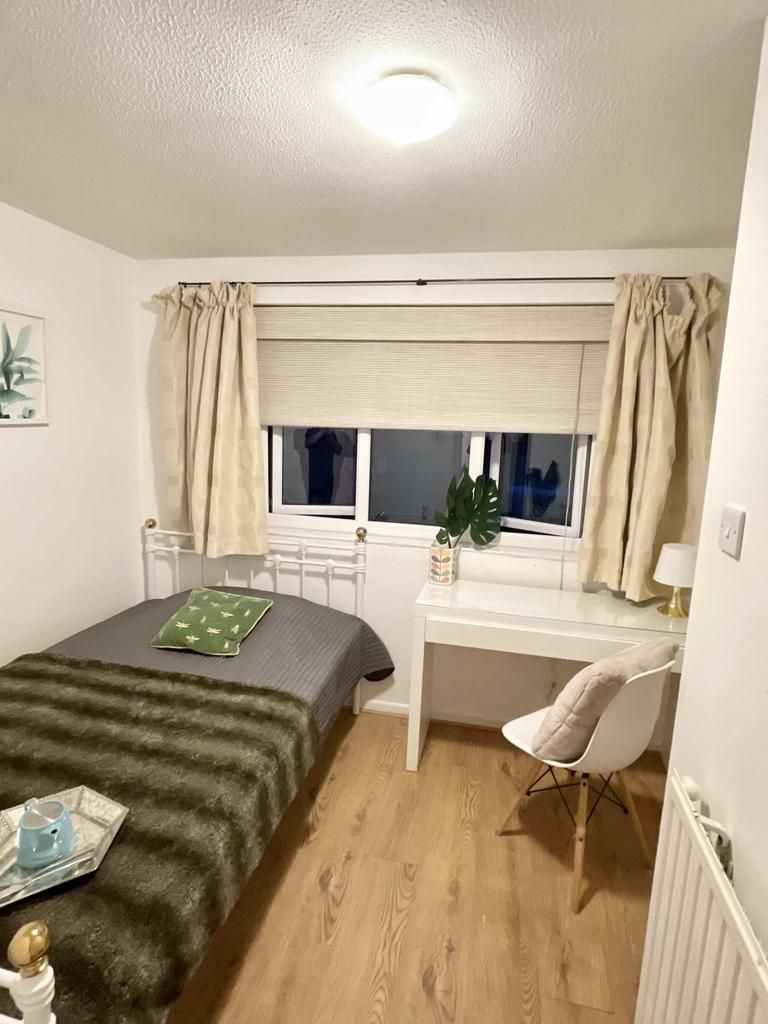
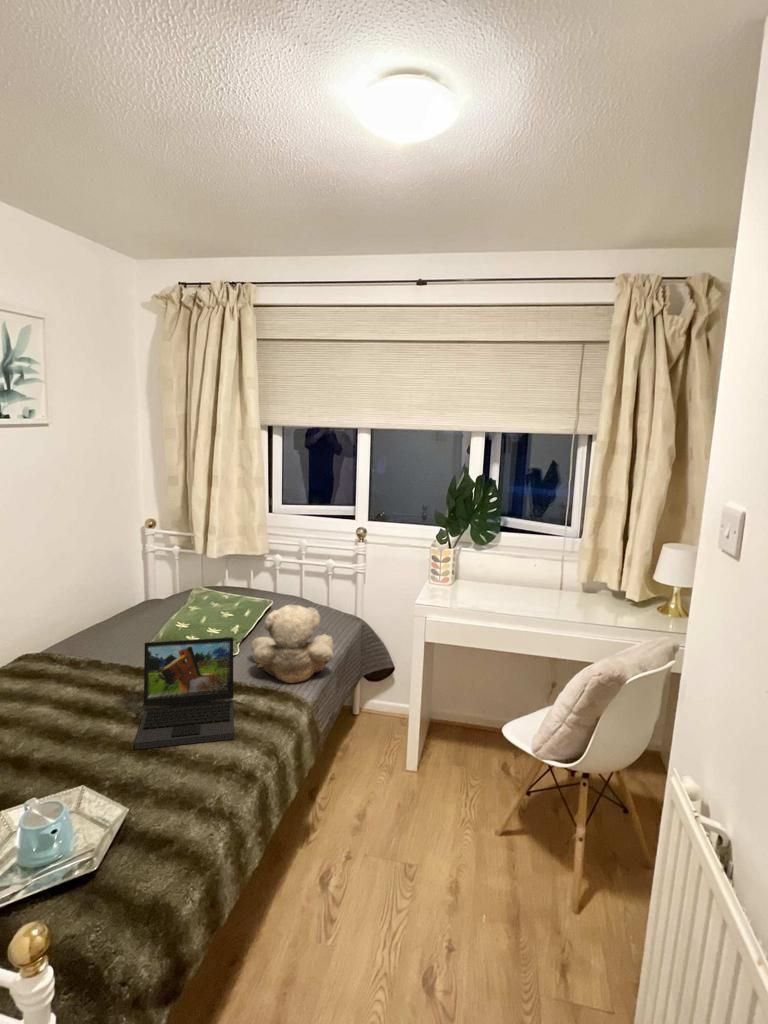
+ laptop [134,636,235,751]
+ teddy bear [250,603,335,684]
